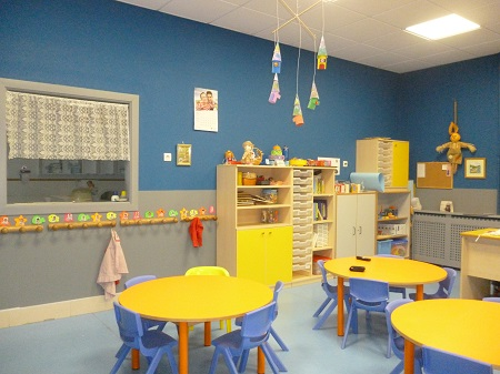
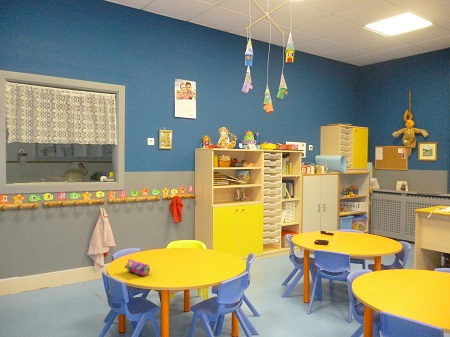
+ pencil case [124,258,151,277]
